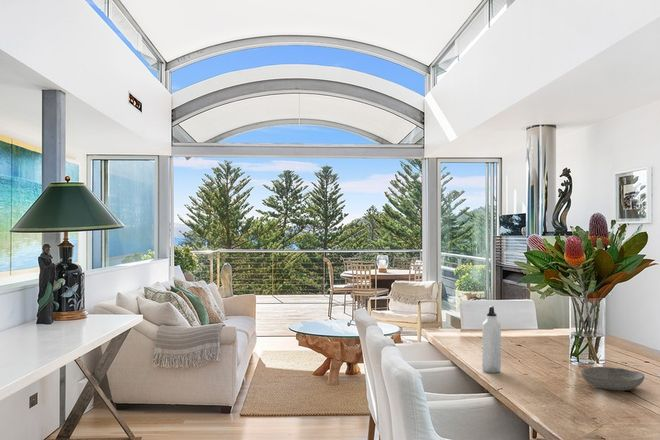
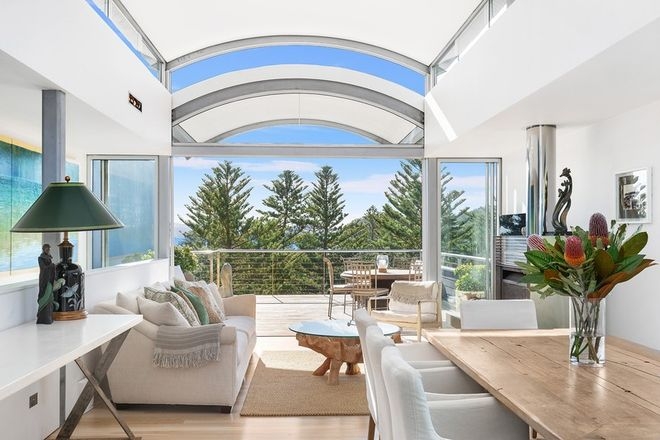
- water bottle [481,305,502,374]
- bowl [580,366,645,391]
